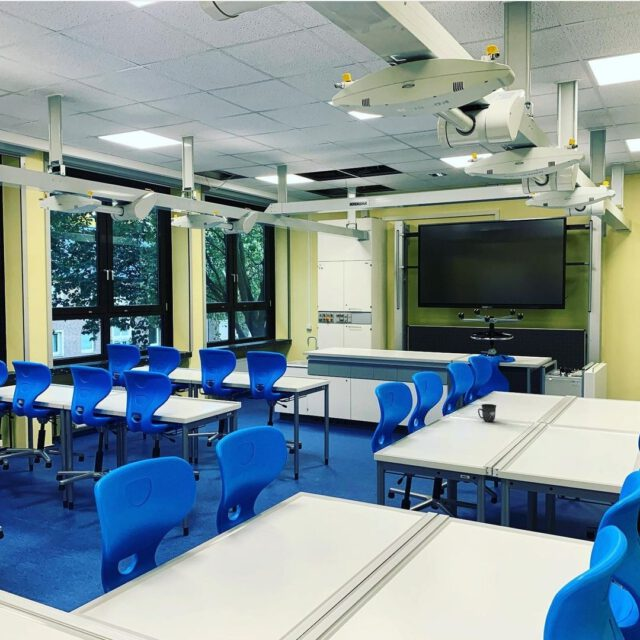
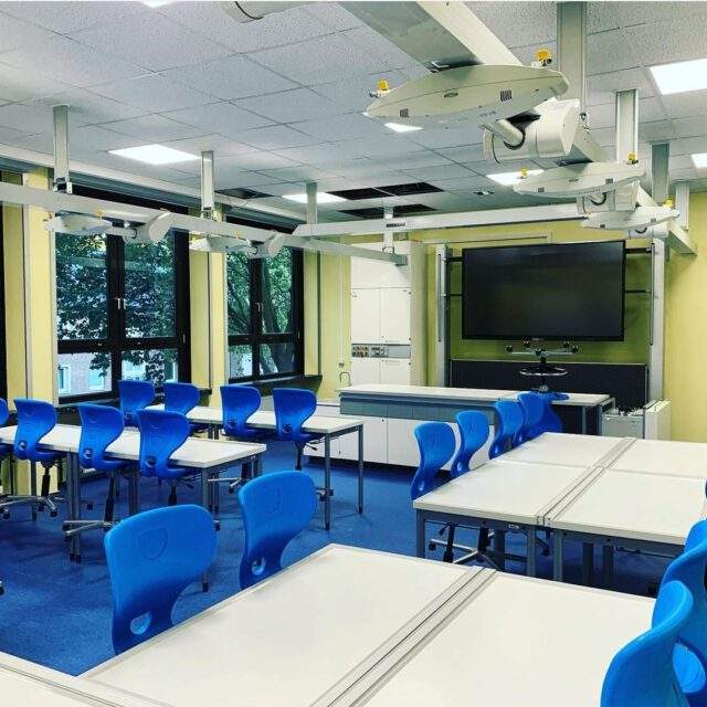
- mug [477,403,497,423]
